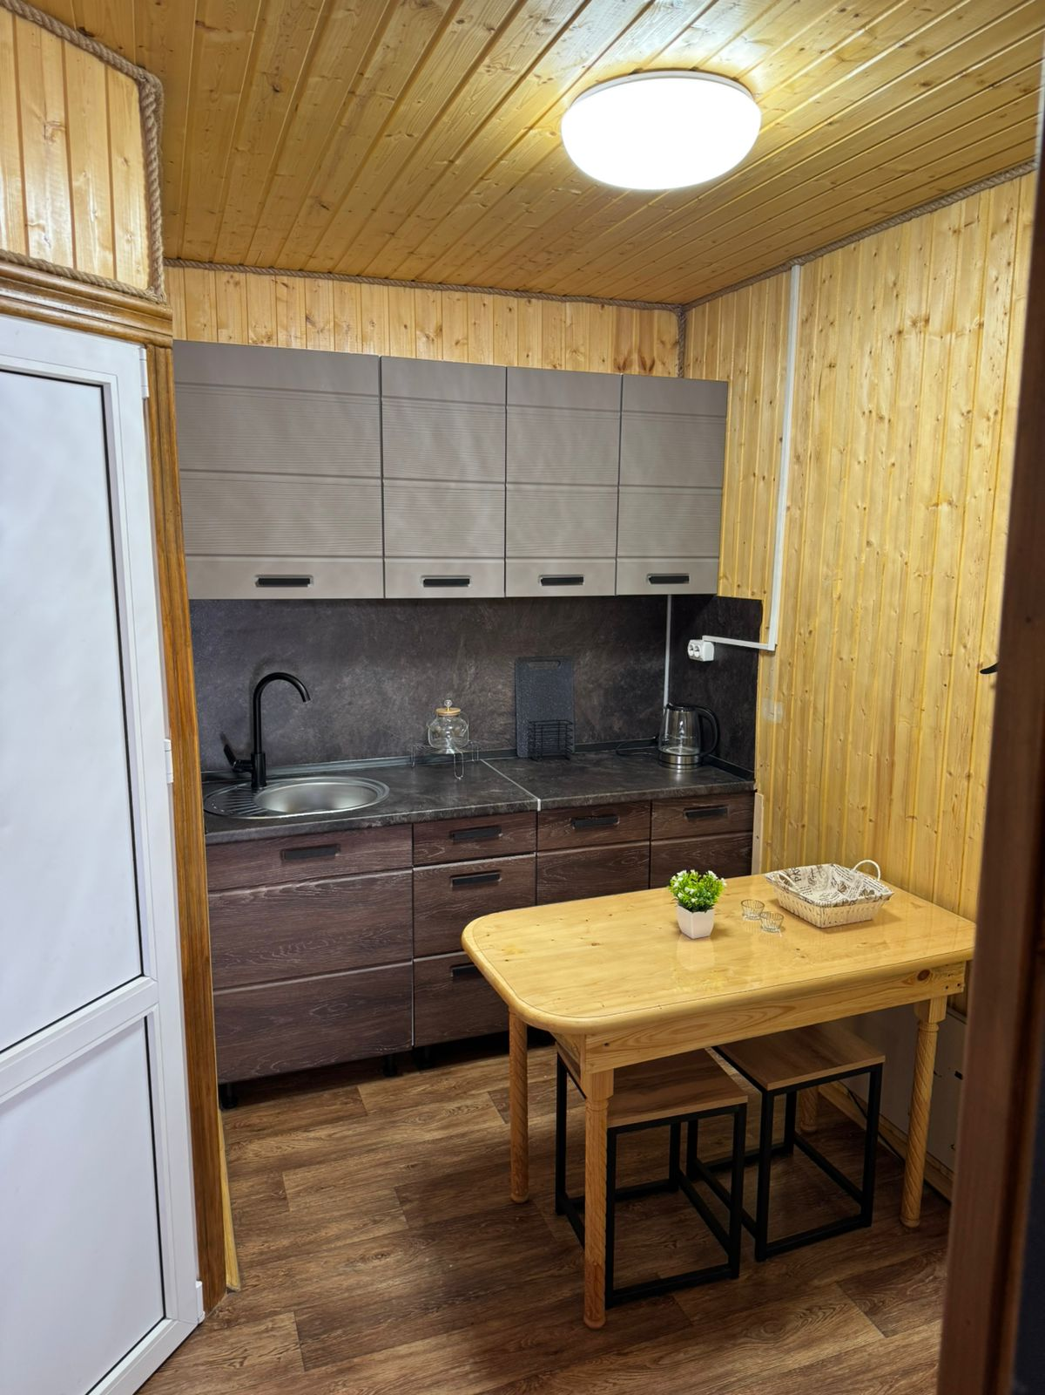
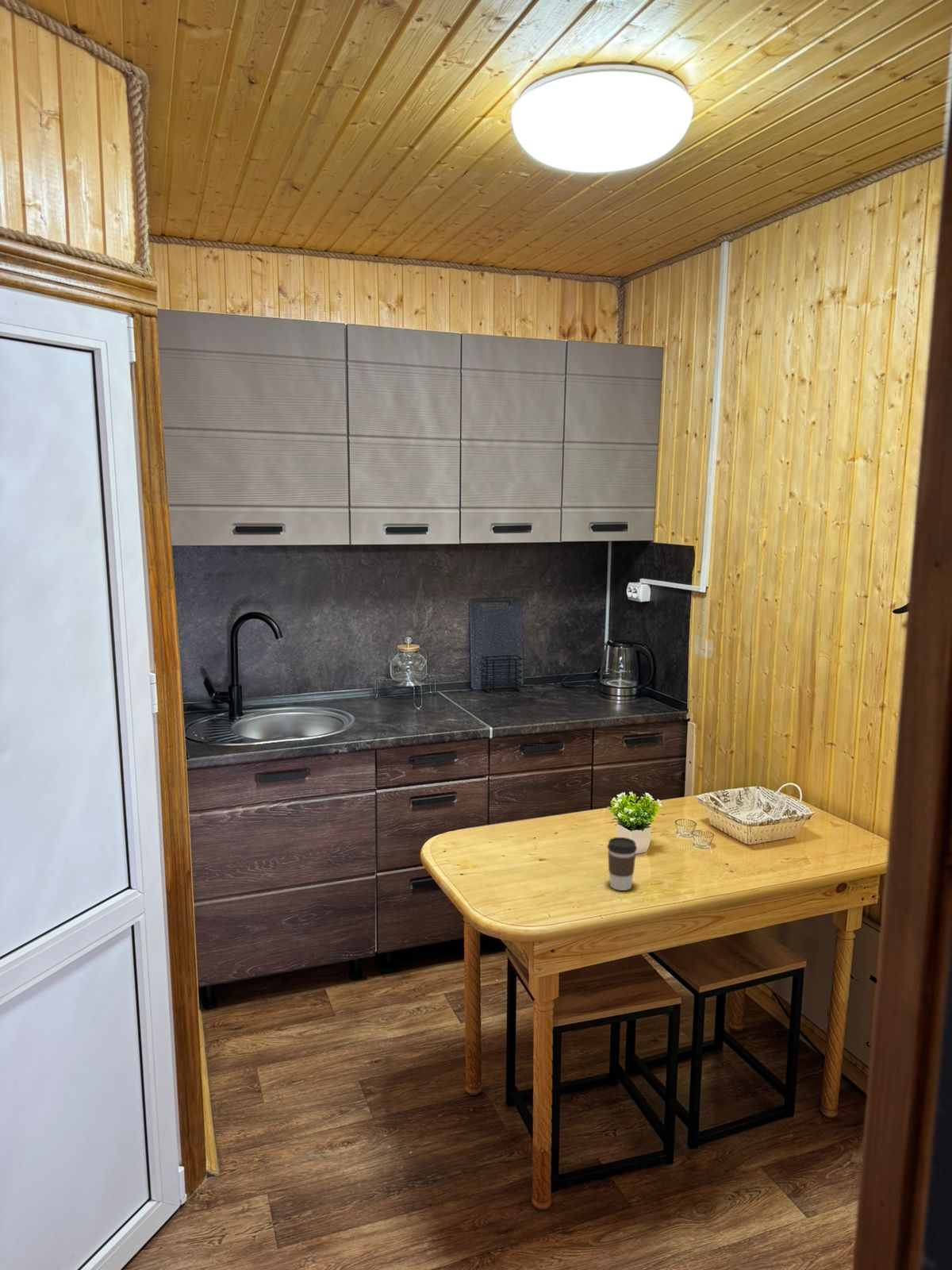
+ coffee cup [607,837,638,891]
